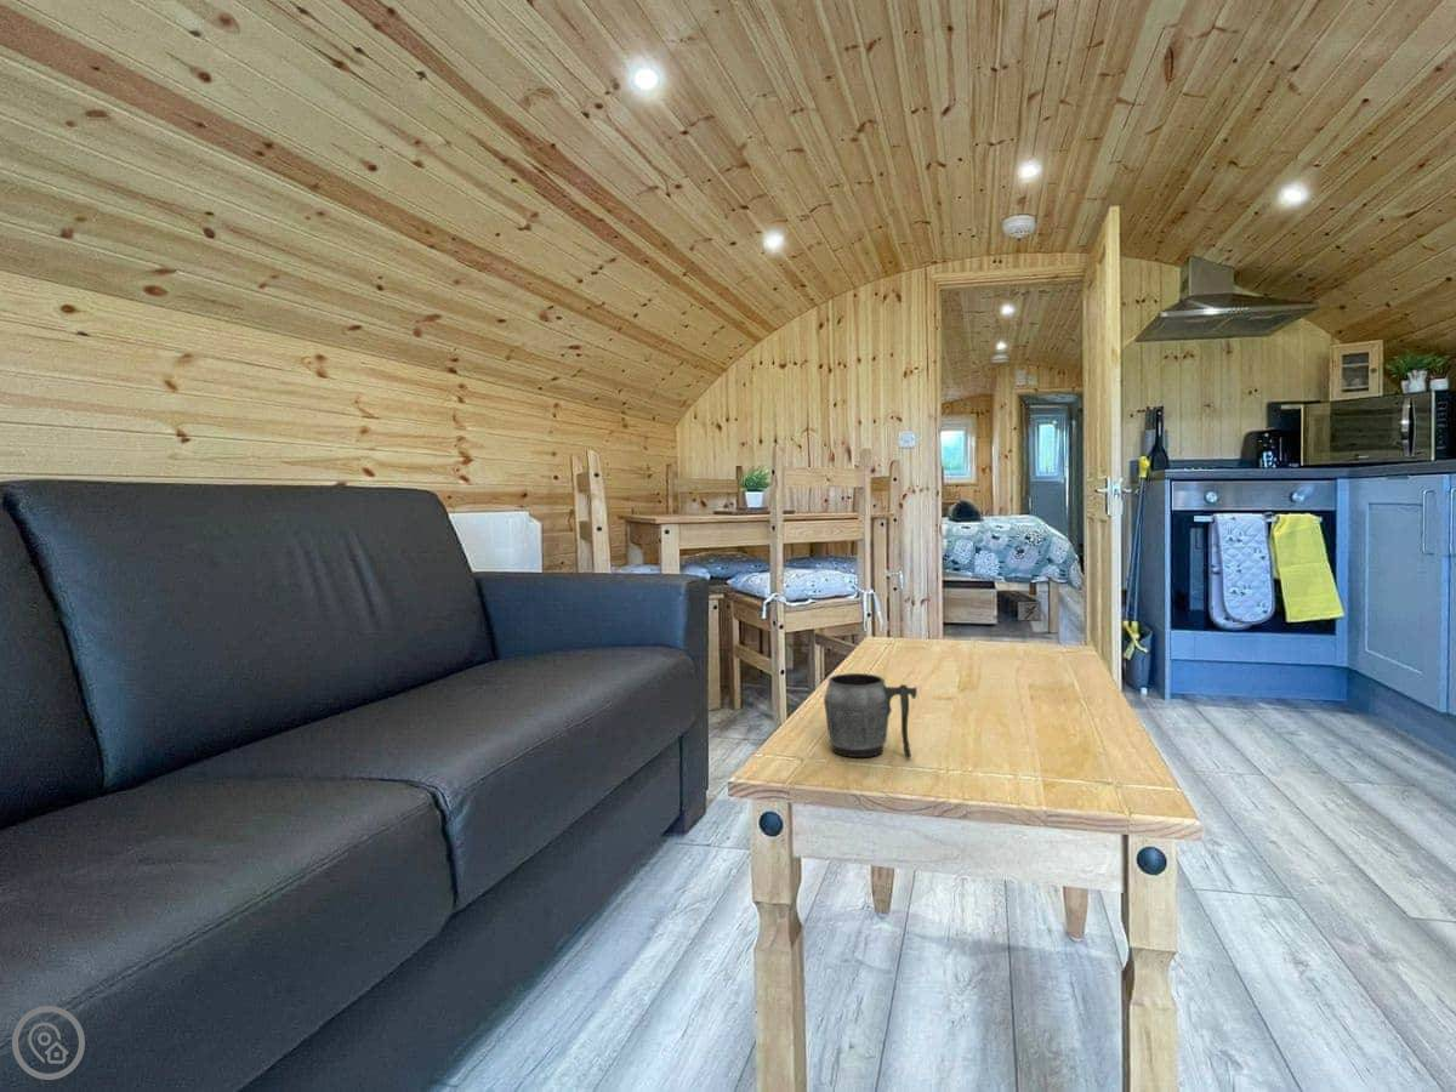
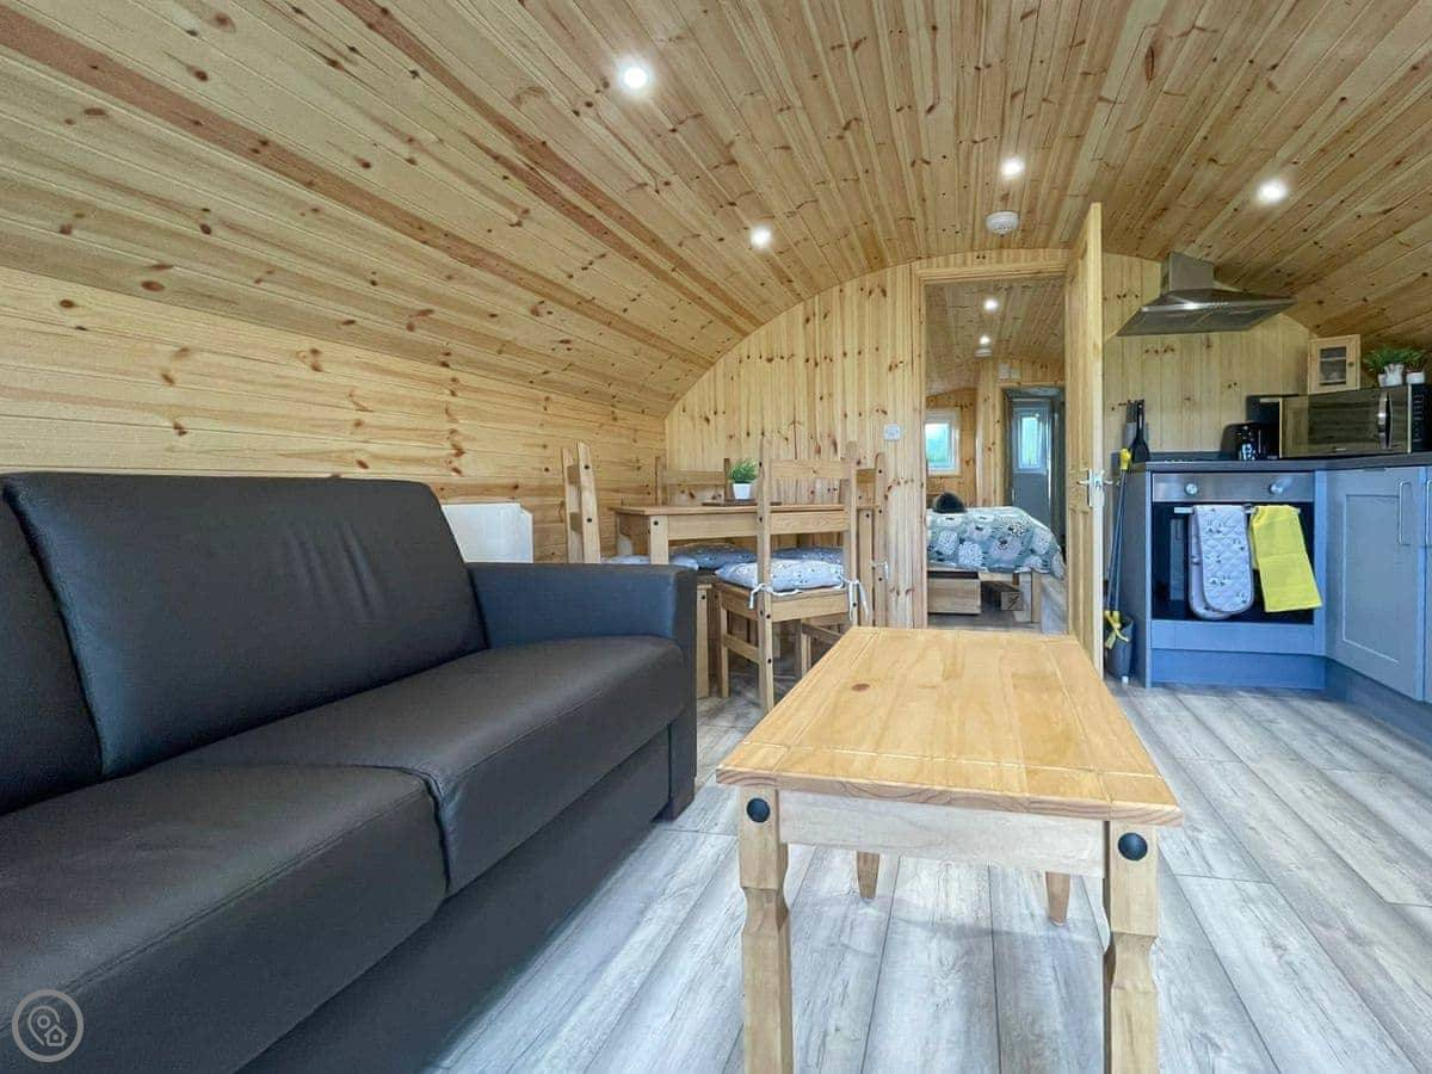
- mug [823,672,918,758]
